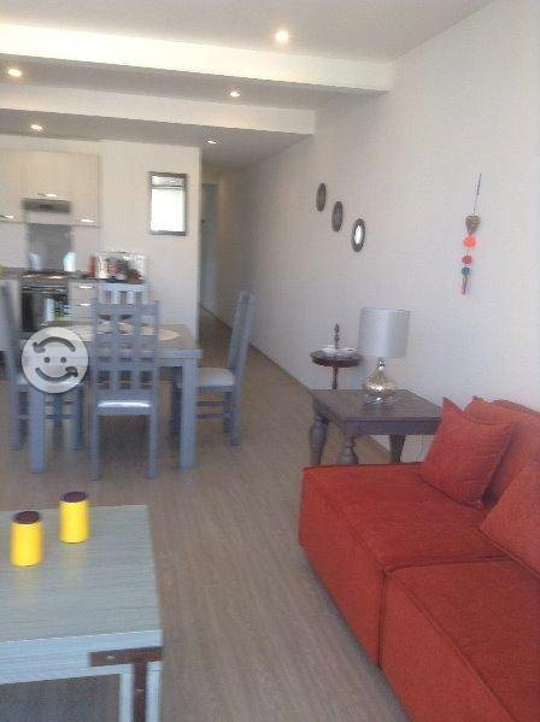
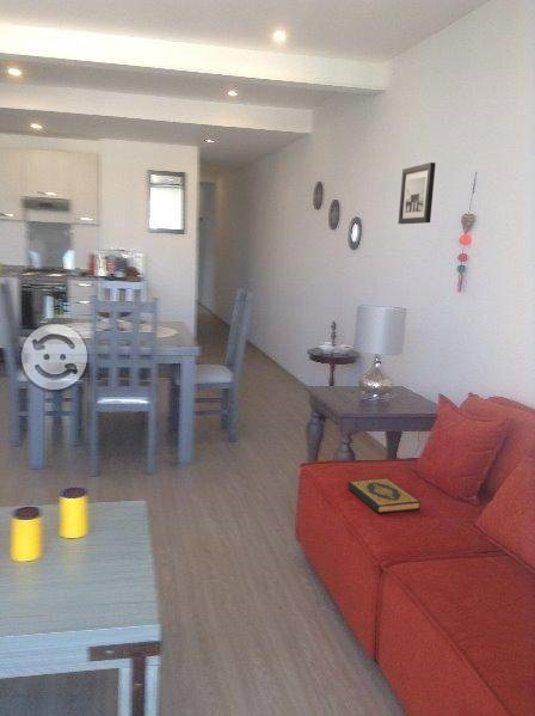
+ wall art [398,161,437,225]
+ hardback book [346,477,422,514]
